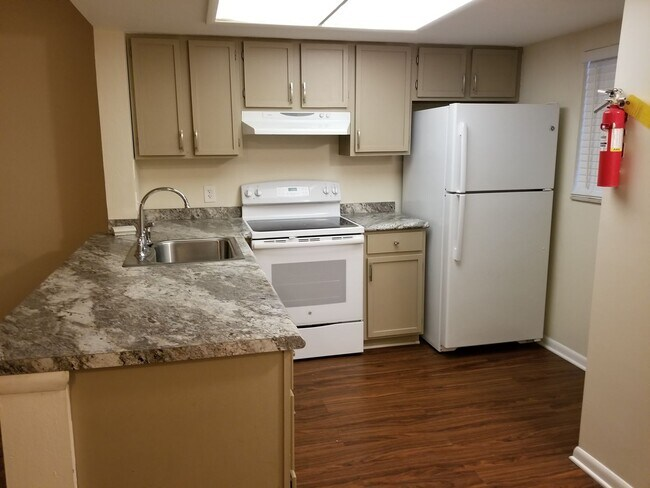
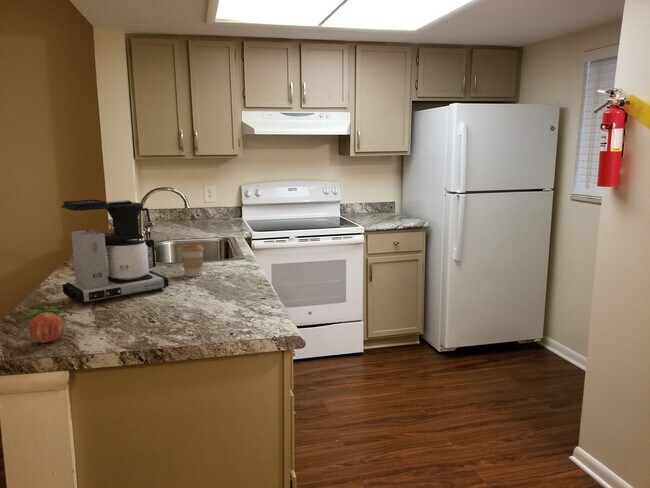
+ coffee maker [60,199,170,306]
+ coffee cup [180,244,205,278]
+ fruit [24,306,65,343]
